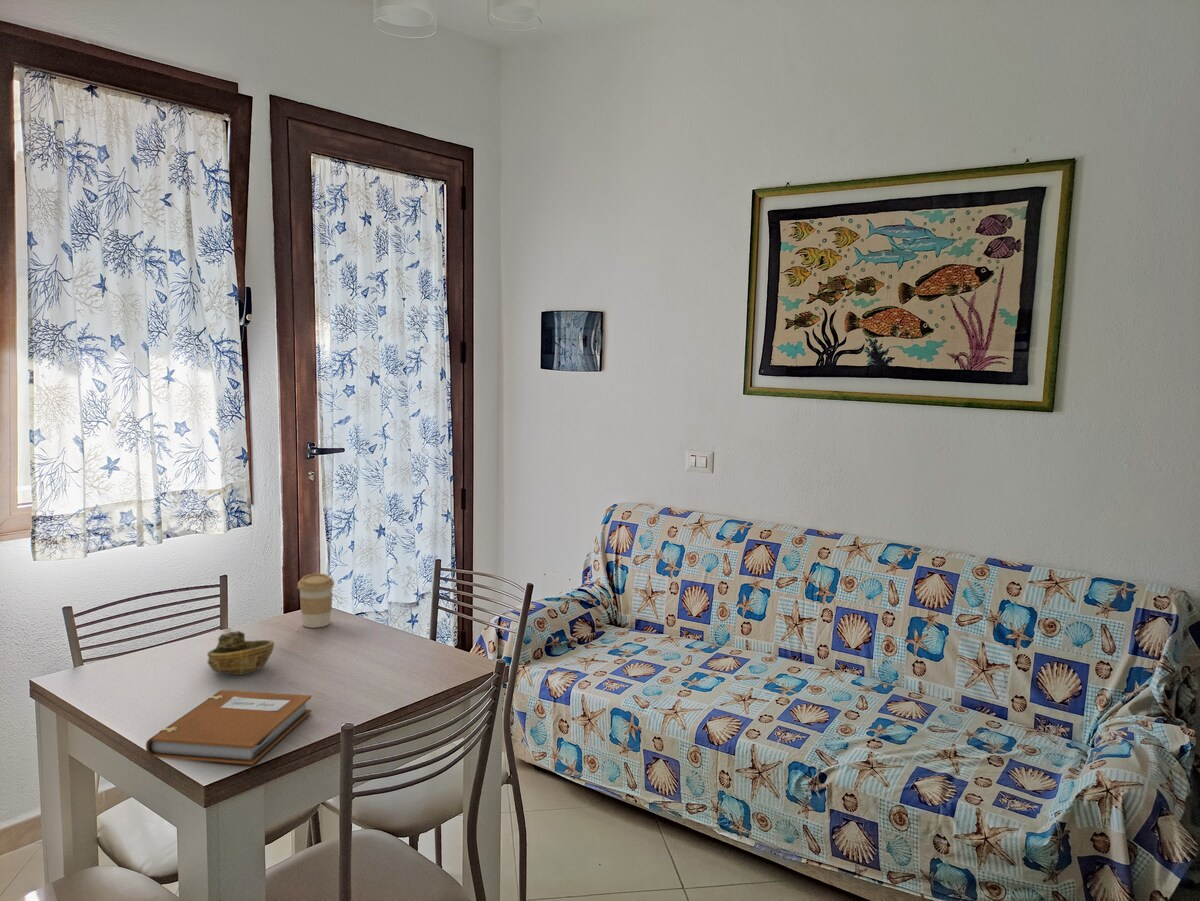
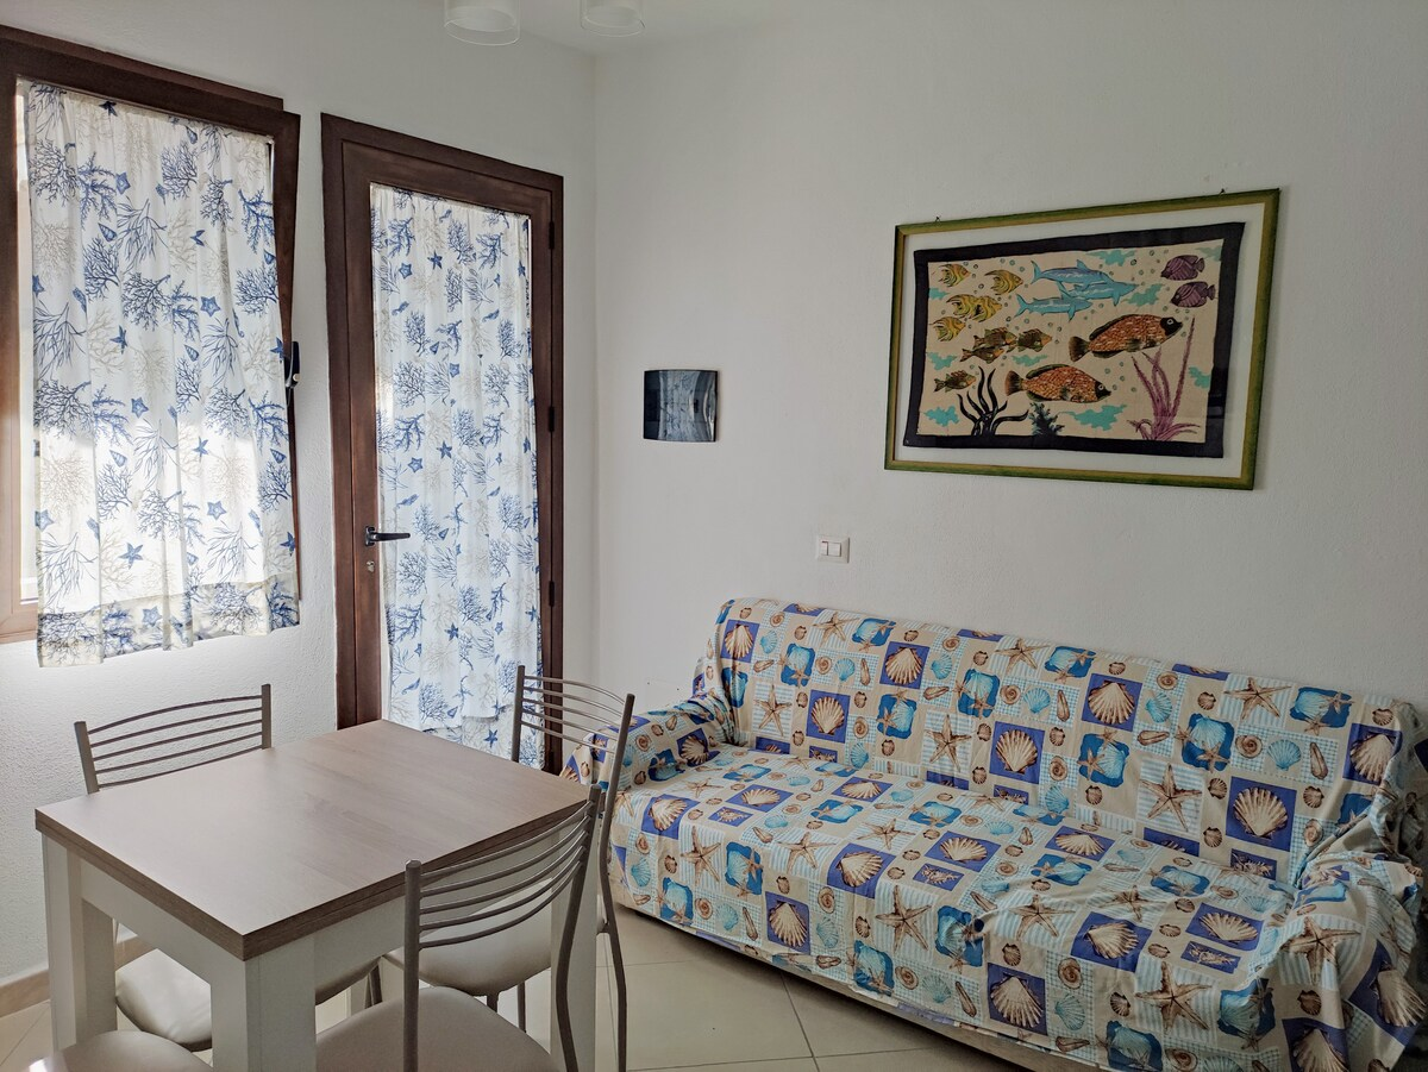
- decorative bowl [207,630,275,676]
- coffee cup [297,572,335,629]
- notebook [145,689,312,766]
